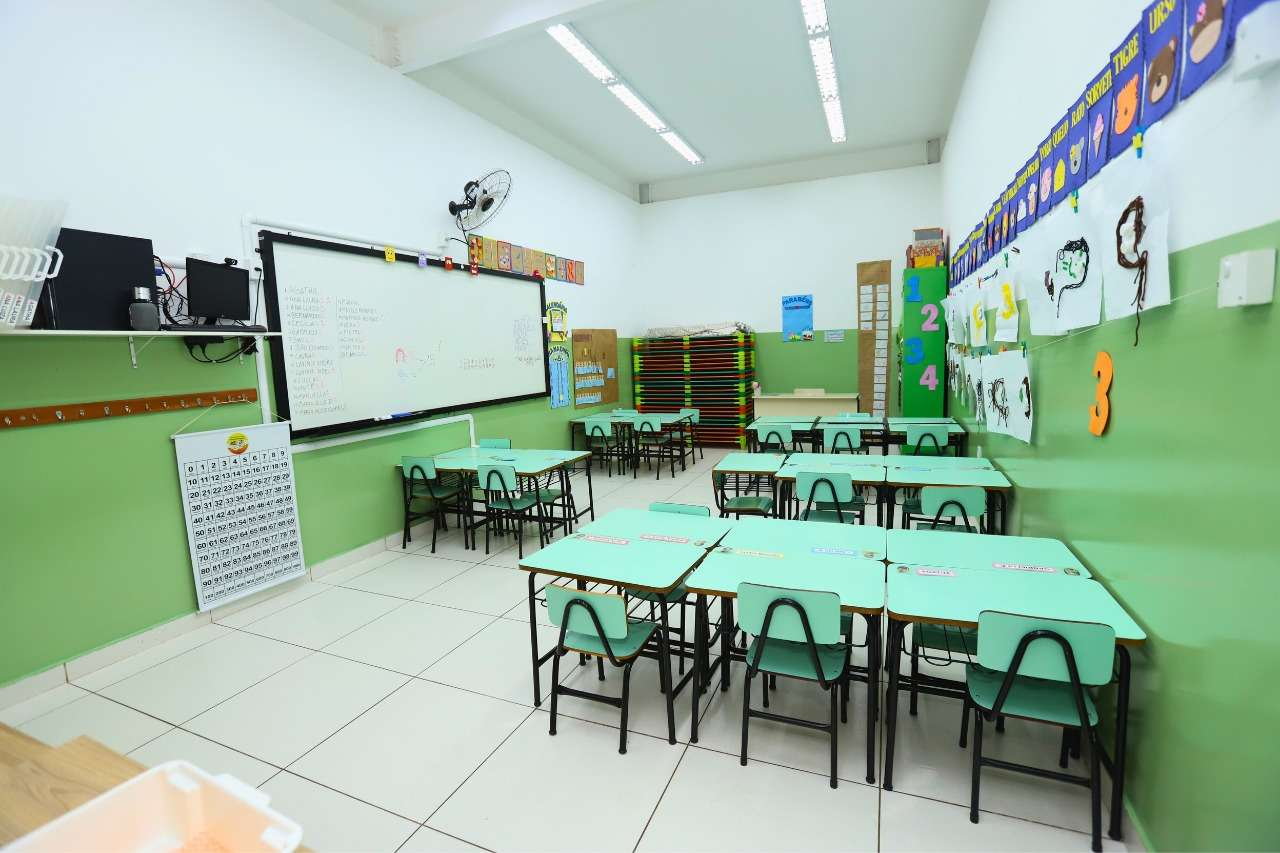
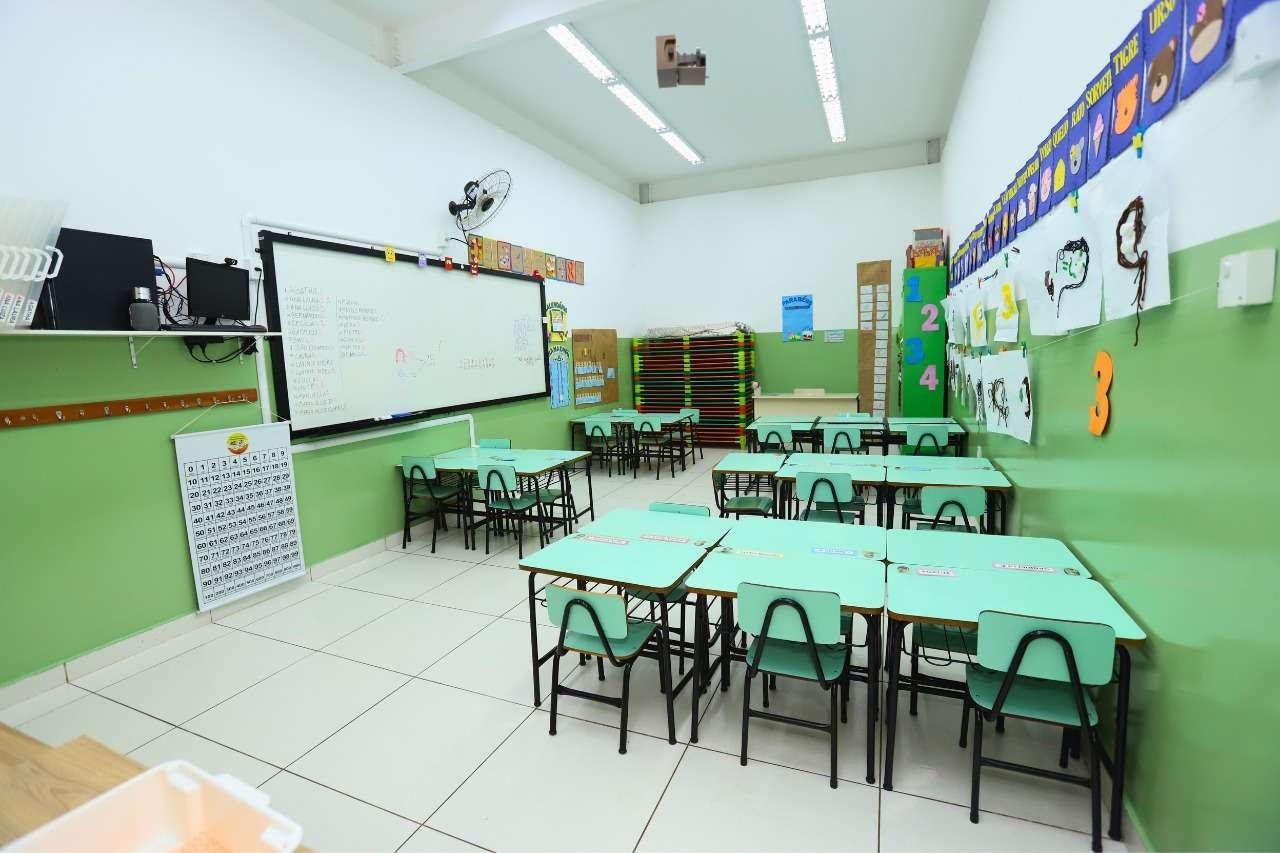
+ projector [655,33,710,89]
